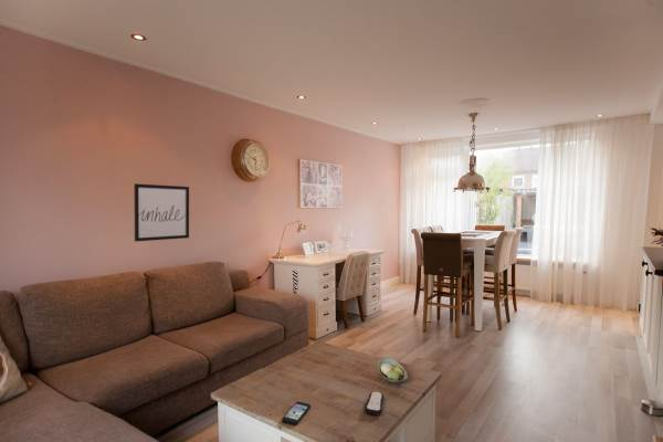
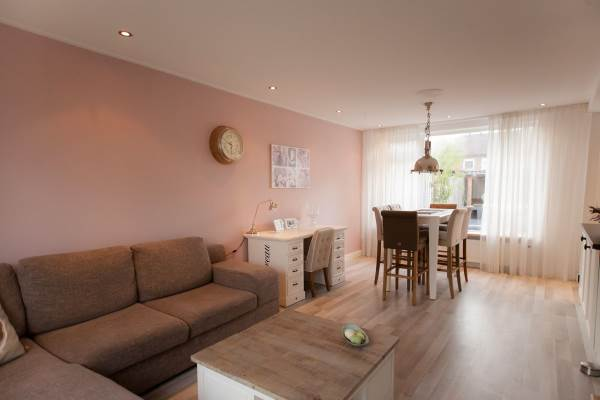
- remote control [364,390,385,415]
- wall art [134,182,190,242]
- smartphone [281,400,312,427]
